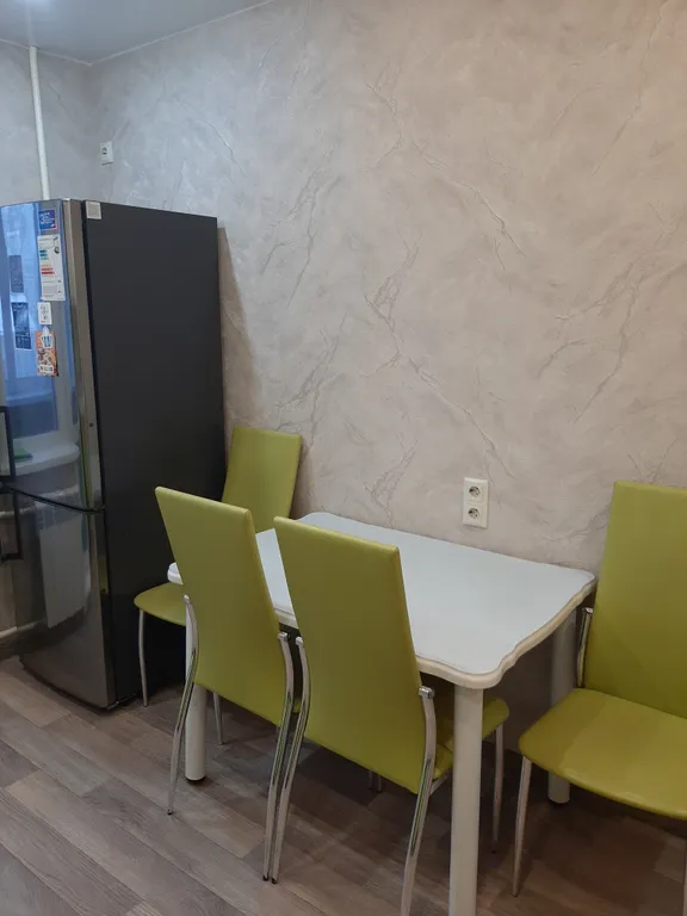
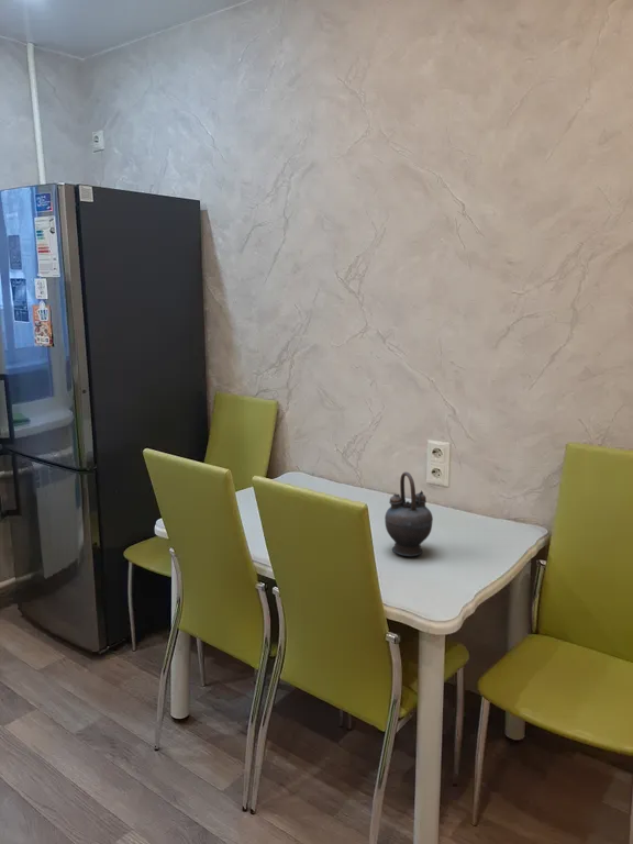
+ teapot [384,470,434,557]
